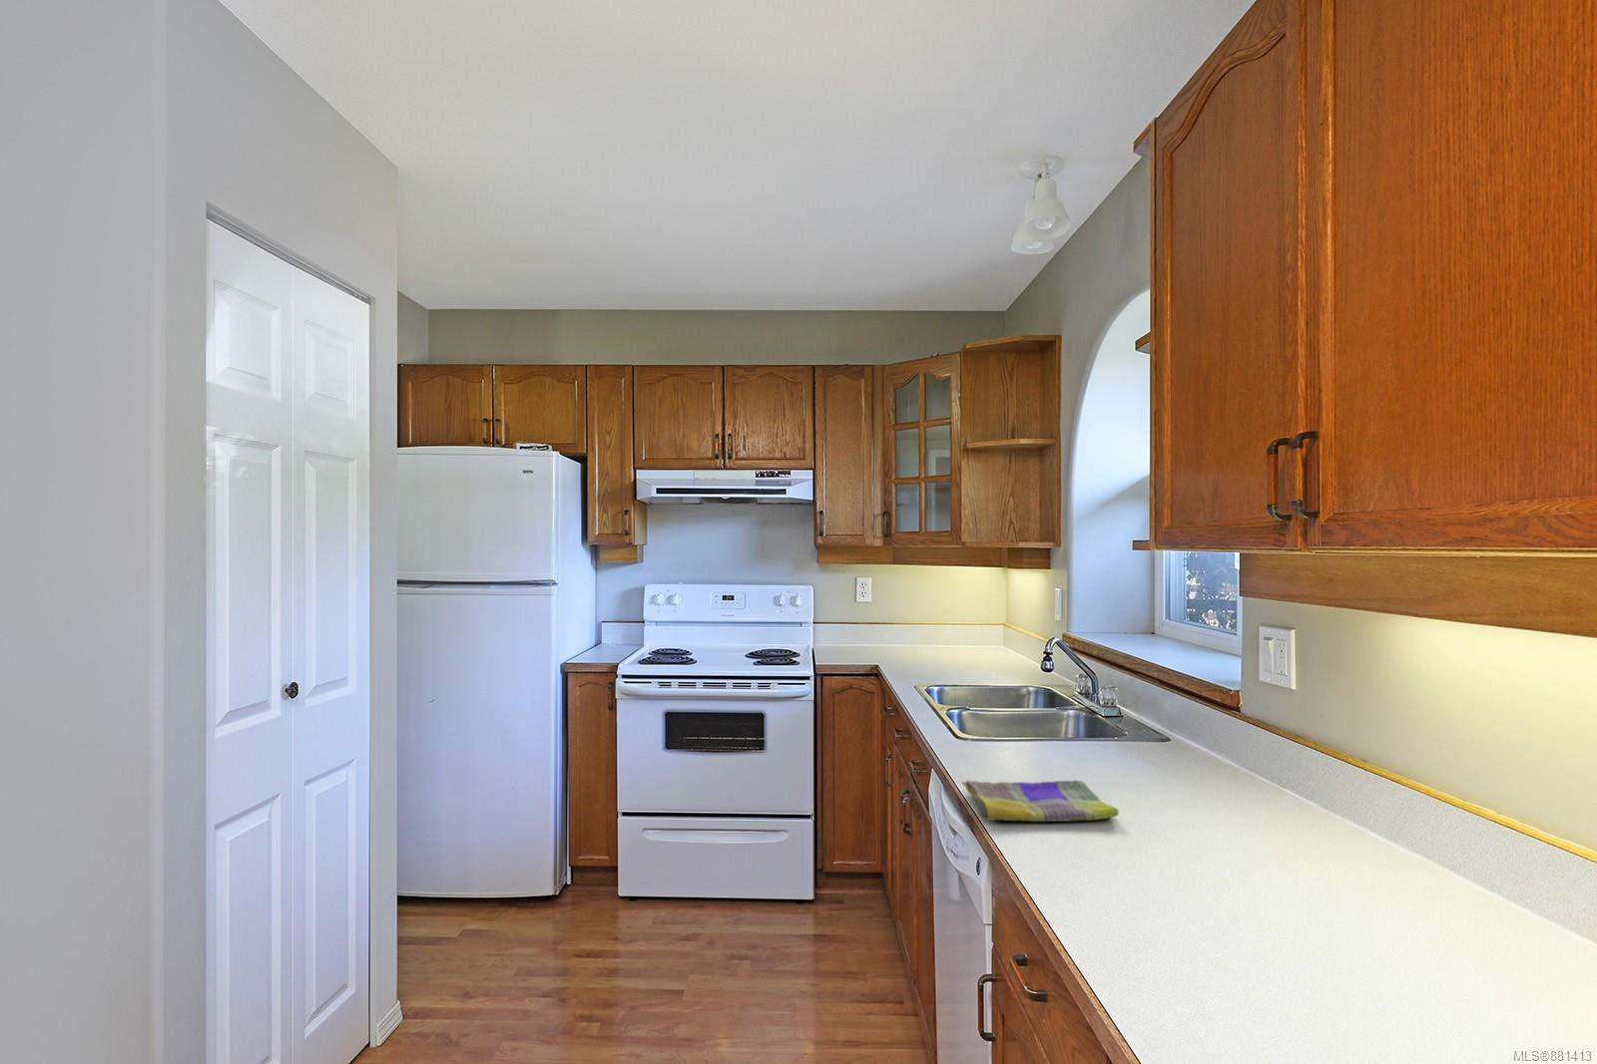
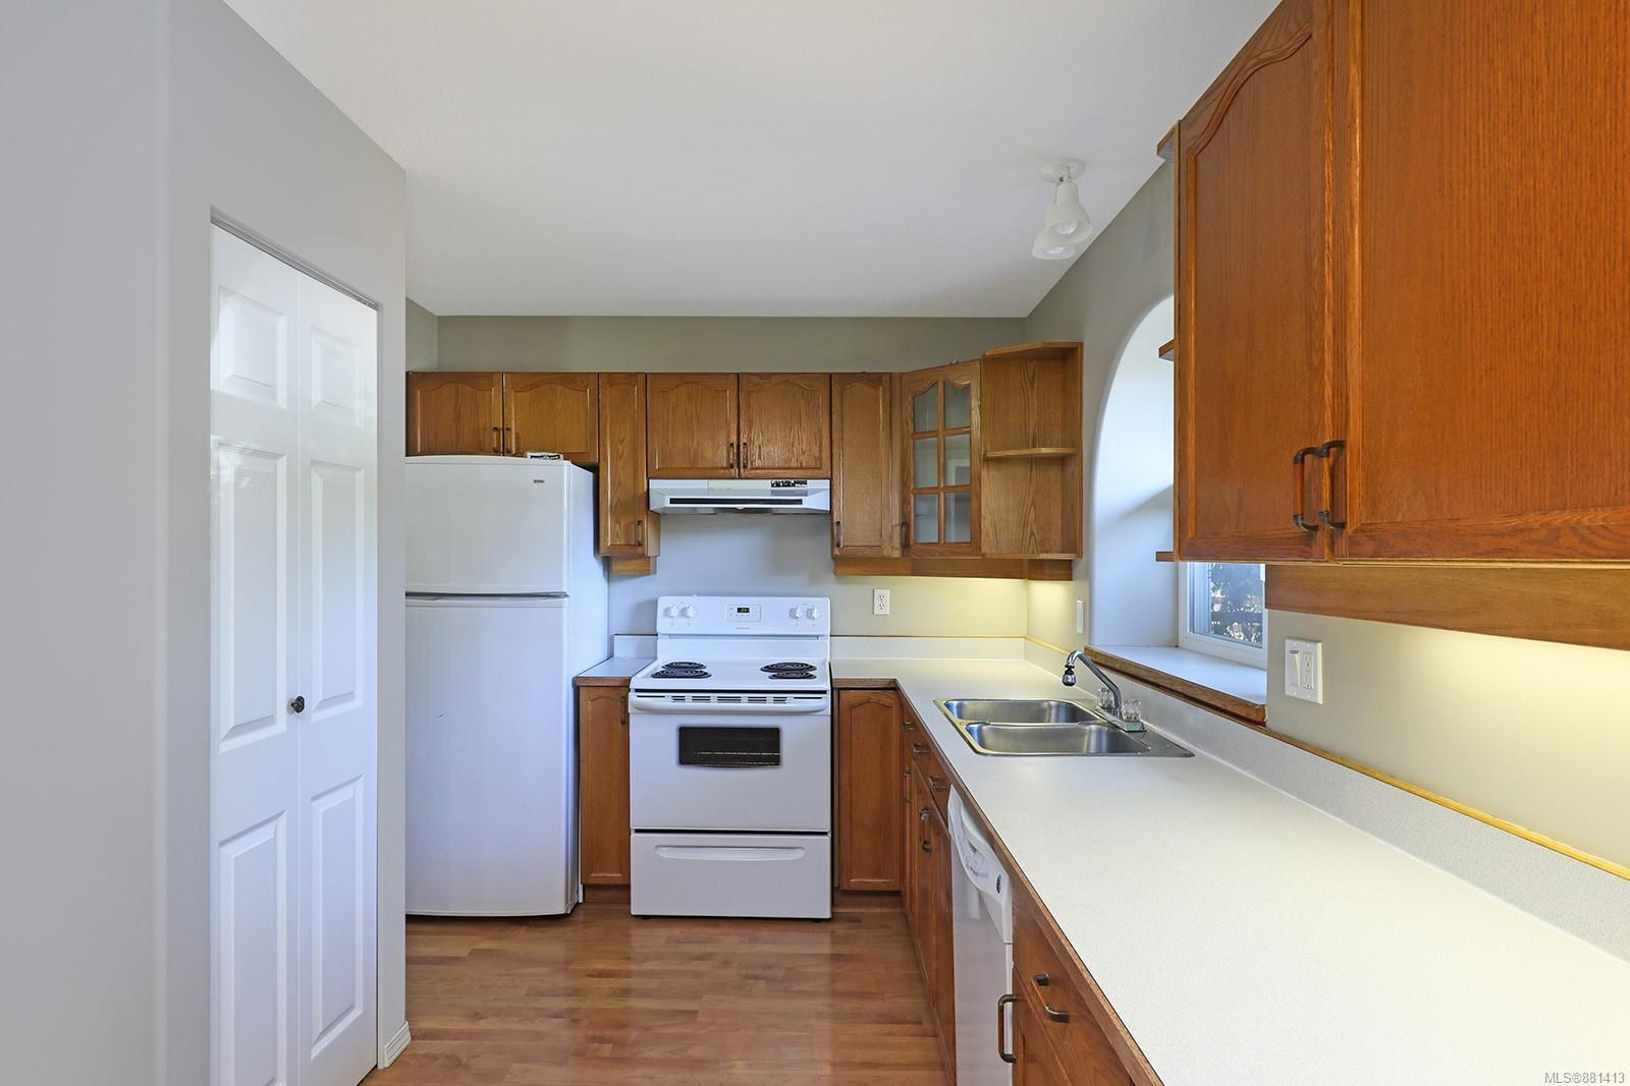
- dish towel [961,779,1119,823]
